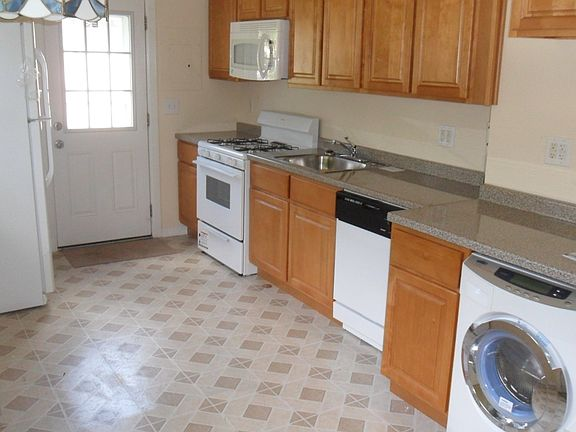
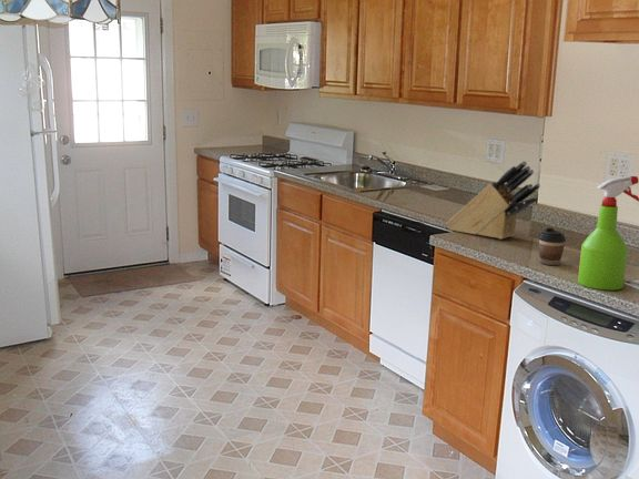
+ spray bottle [577,175,639,291]
+ coffee cup [538,227,567,266]
+ knife block [445,160,541,241]
